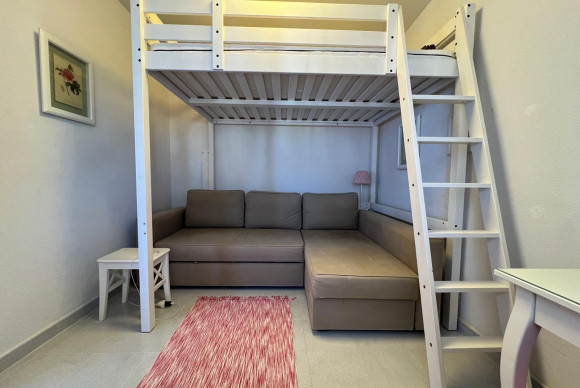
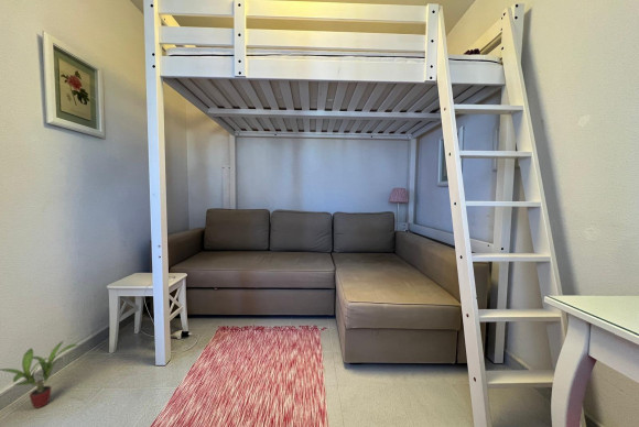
+ potted plant [0,340,79,409]
